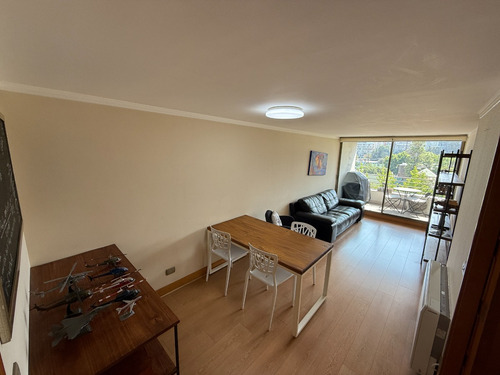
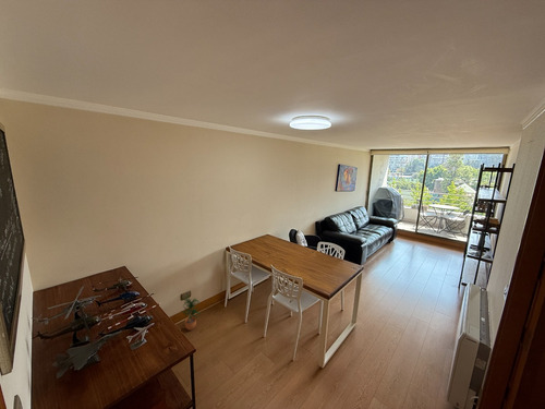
+ potted plant [180,293,202,332]
